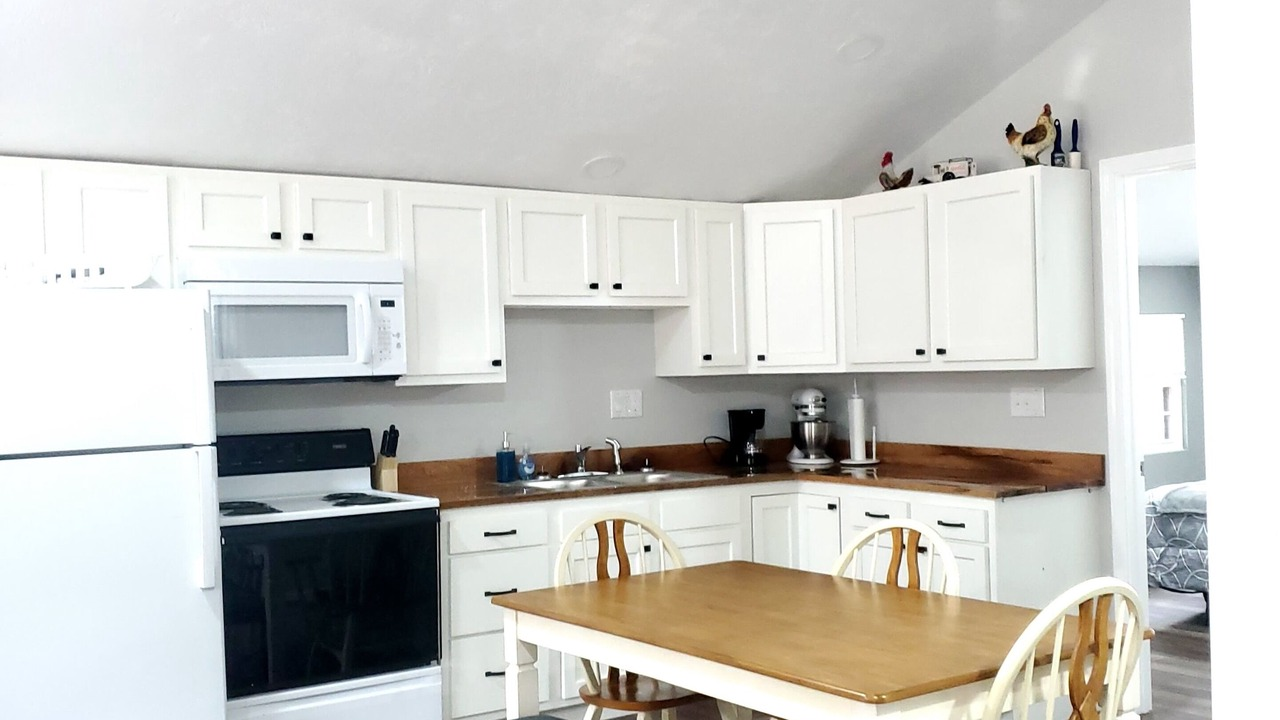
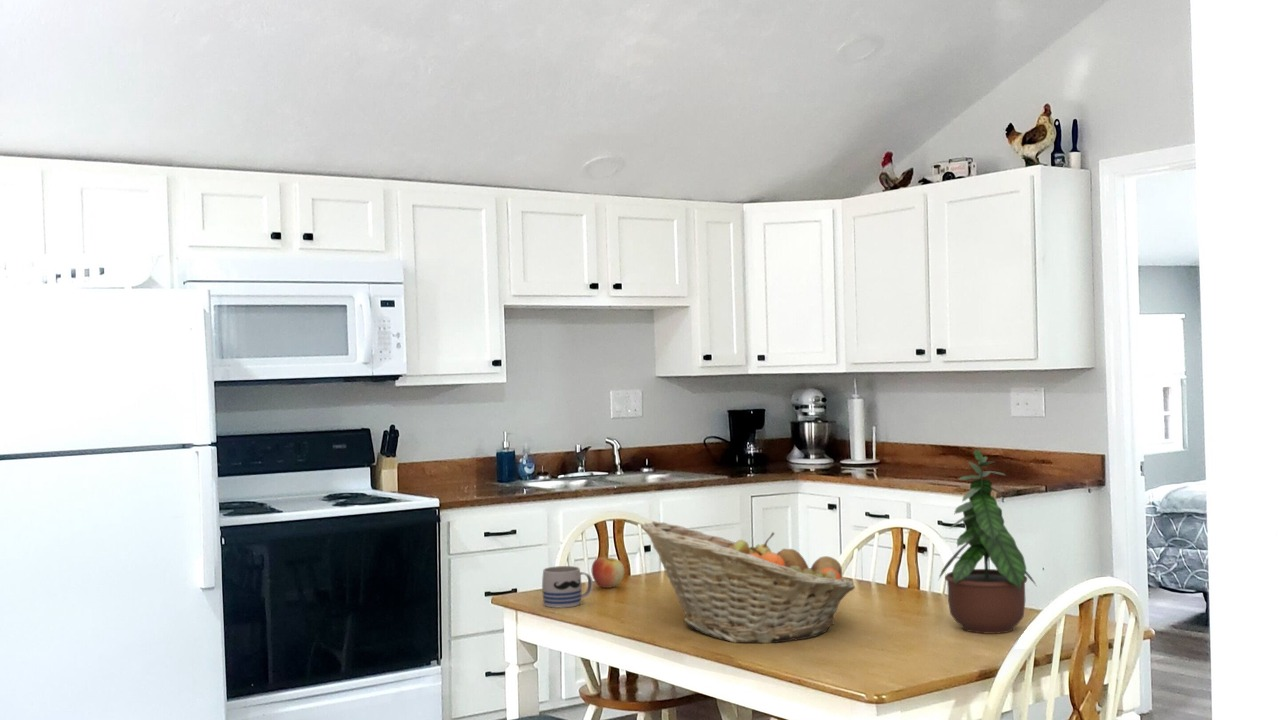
+ mug [541,565,594,608]
+ fruit basket [642,520,856,645]
+ potted plant [938,449,1037,635]
+ apple [591,552,625,589]
